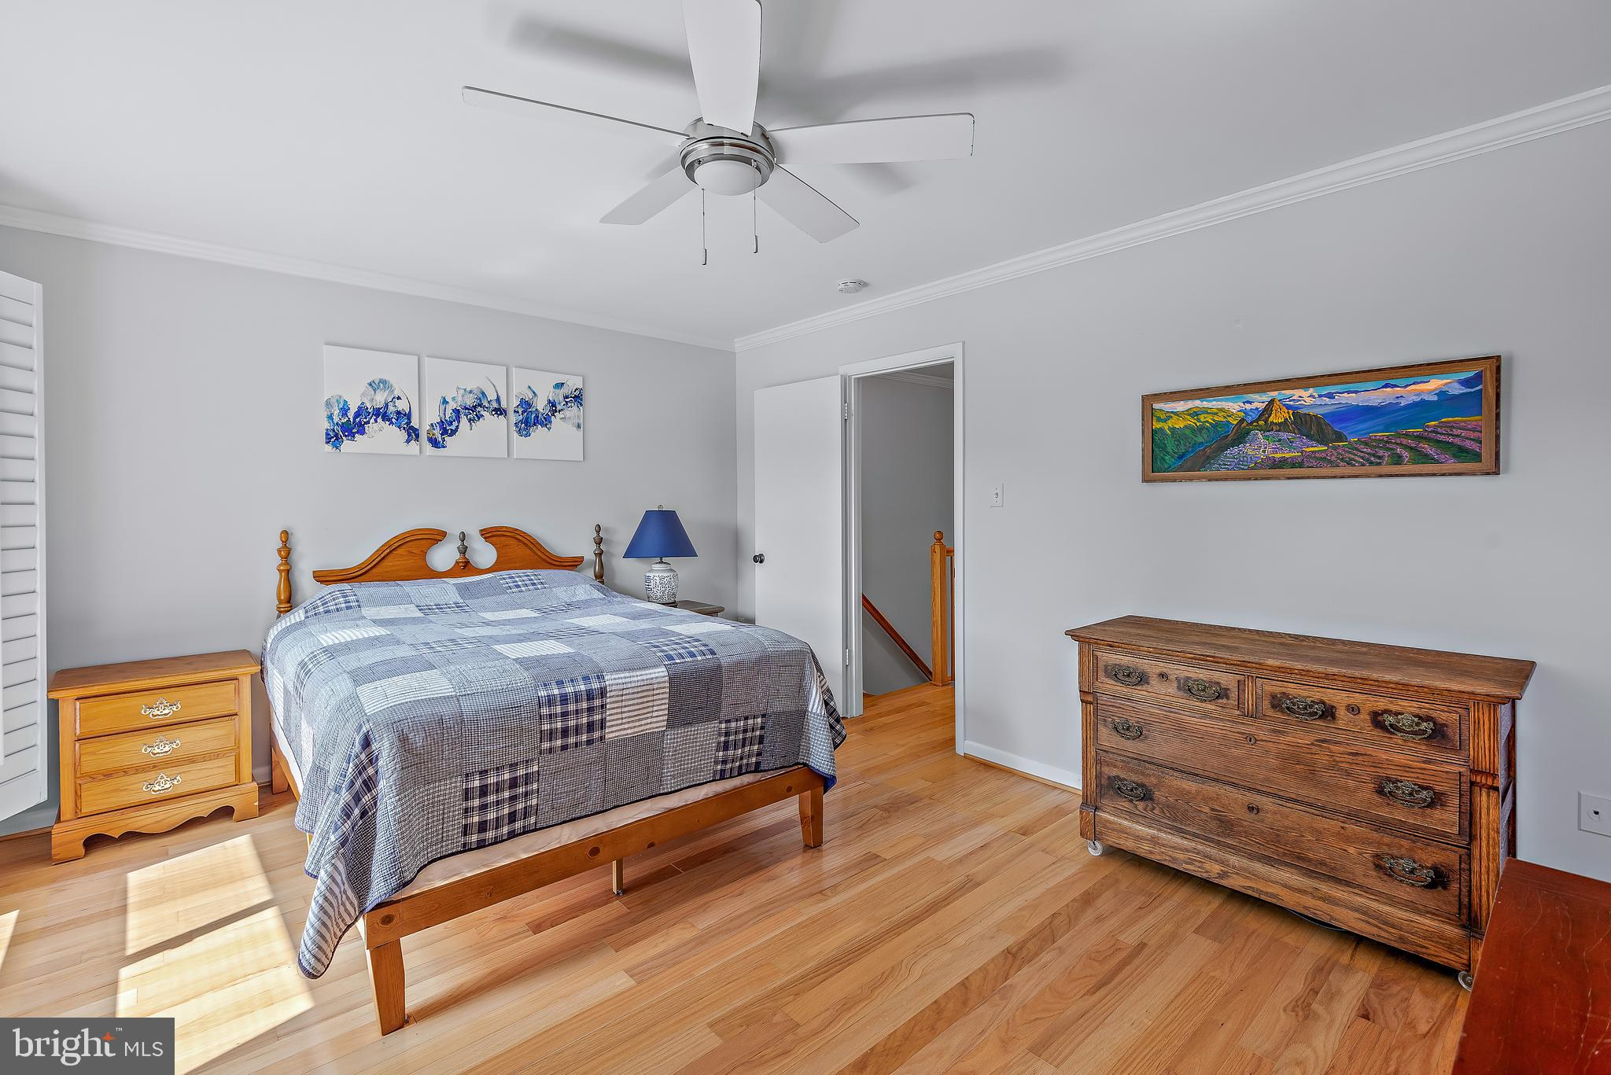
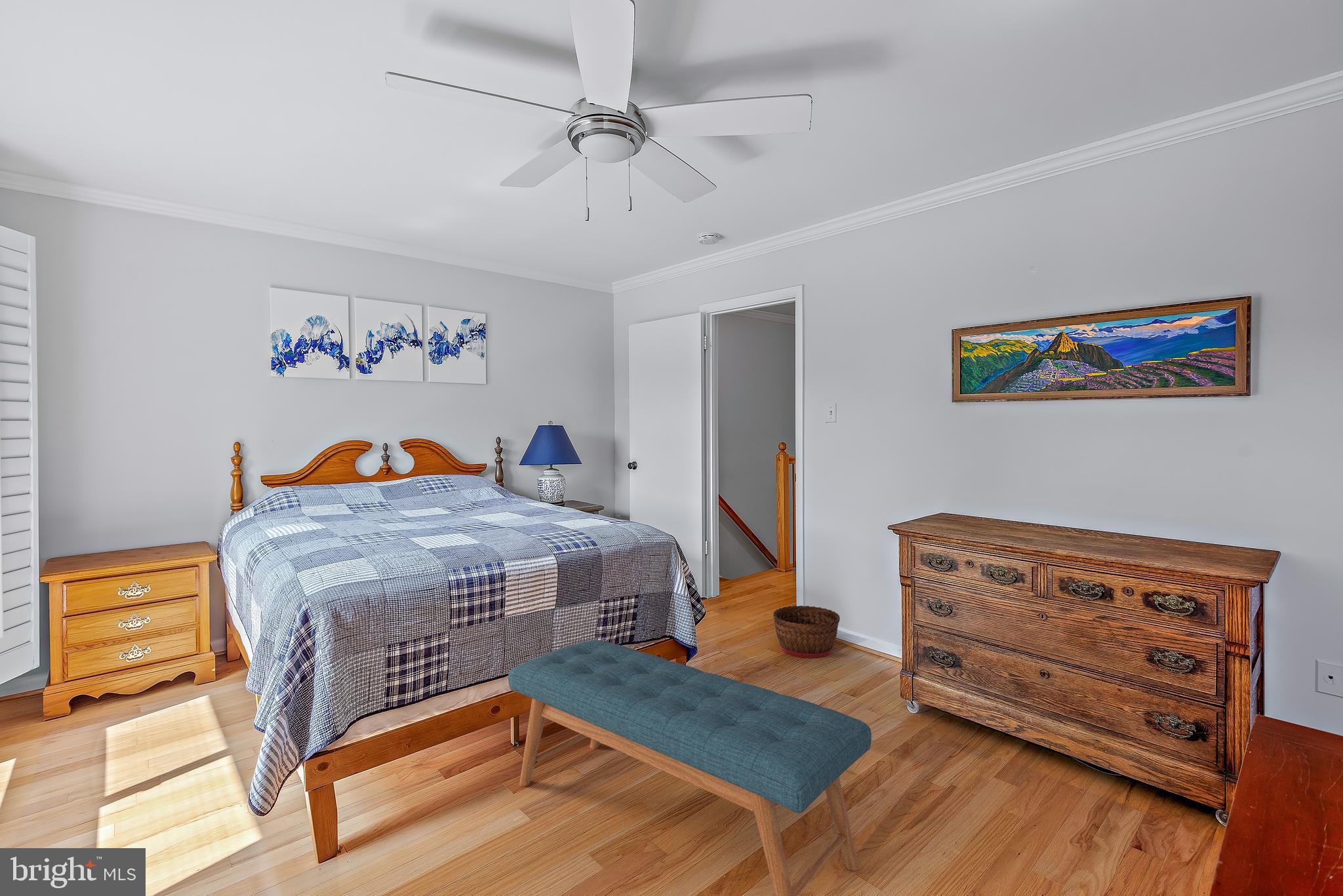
+ bench [508,639,872,896]
+ basket [772,605,841,659]
